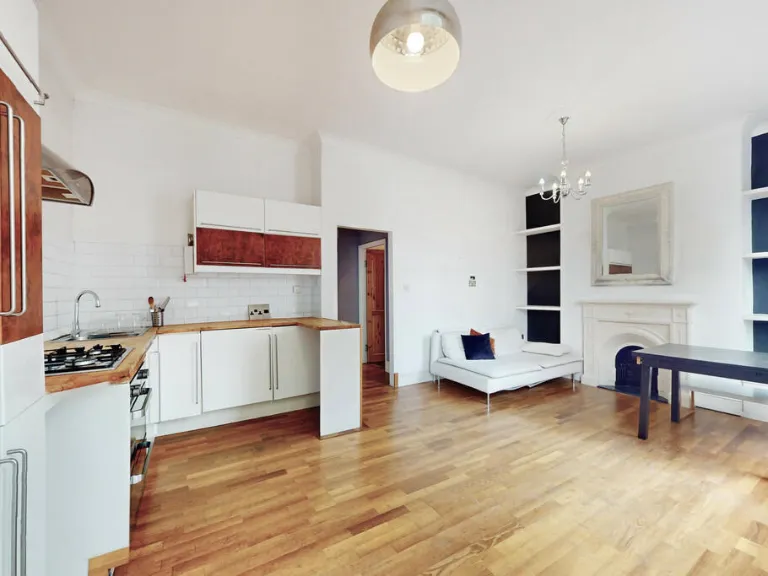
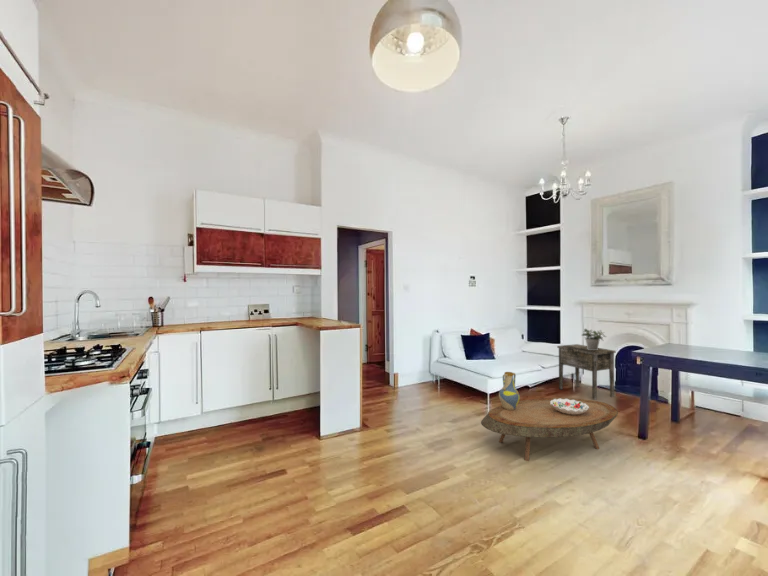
+ coffee table [480,397,619,462]
+ potted plant [581,328,607,350]
+ decorative bowl [550,397,589,415]
+ side table [556,343,617,401]
+ vase [498,371,521,410]
